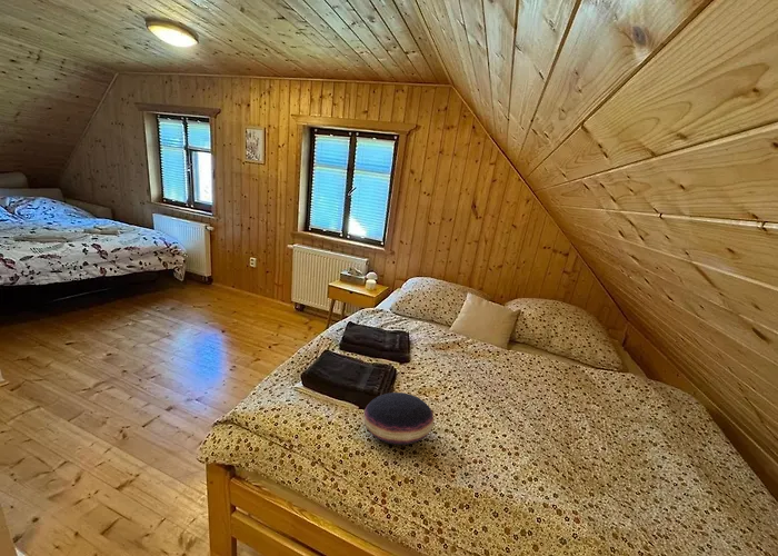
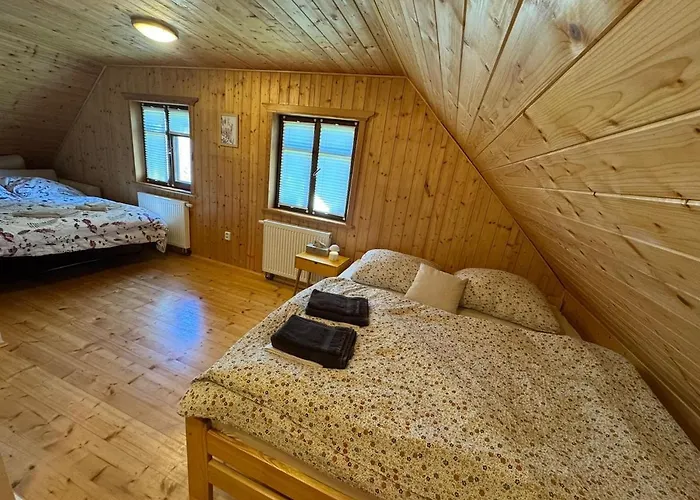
- cushion [362,391,435,446]
